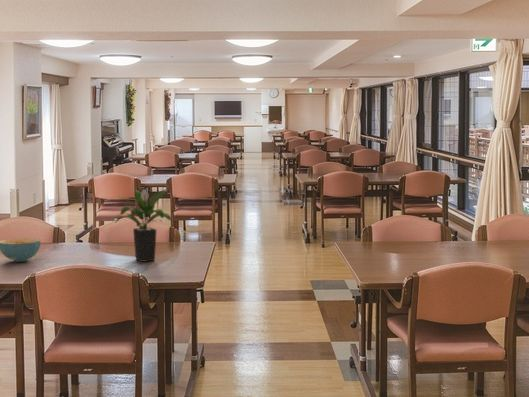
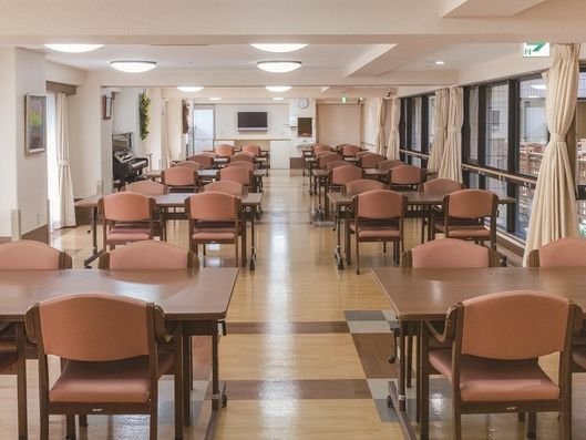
- cereal bowl [0,237,42,263]
- potted plant [113,189,173,263]
